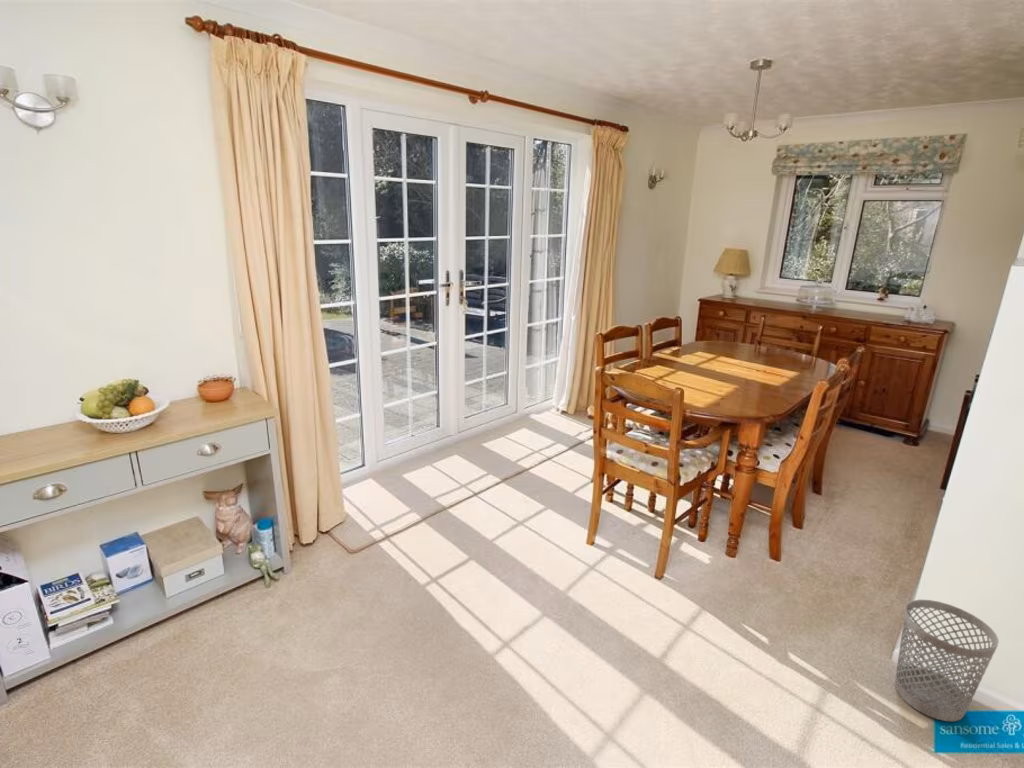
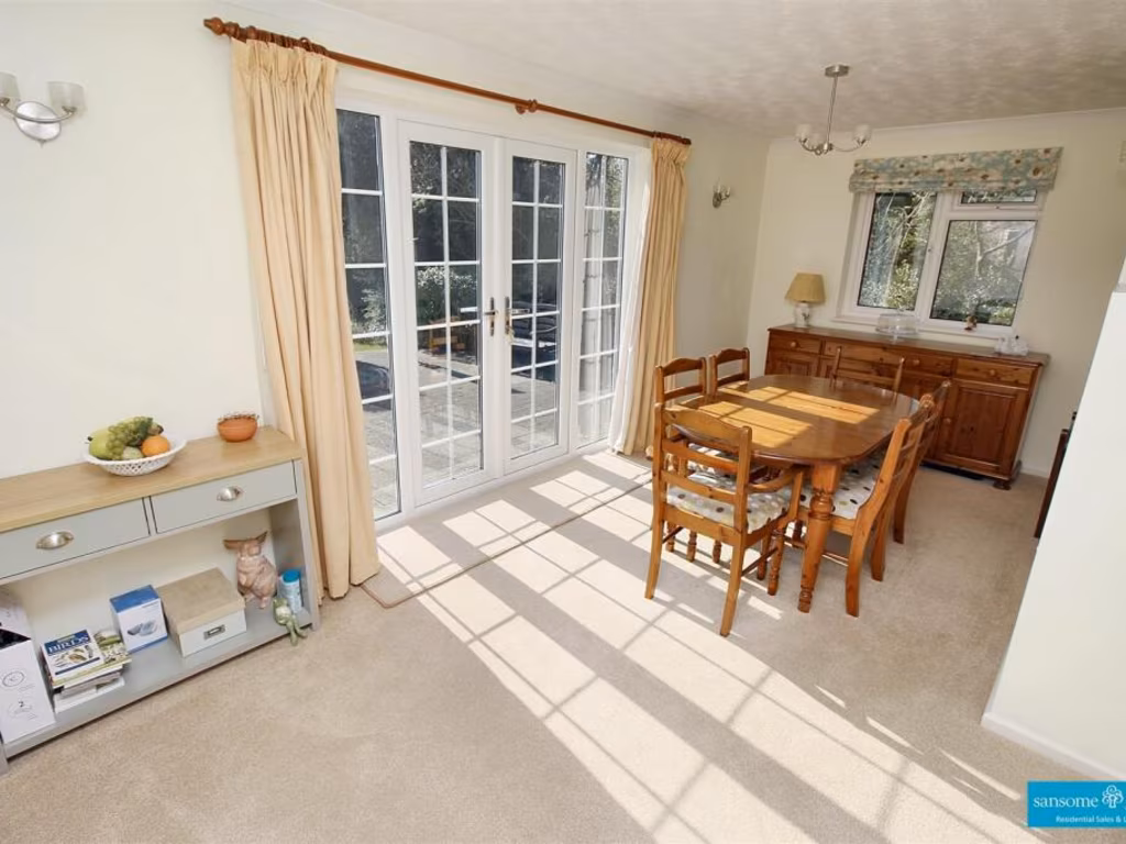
- wastebasket [894,599,1000,722]
